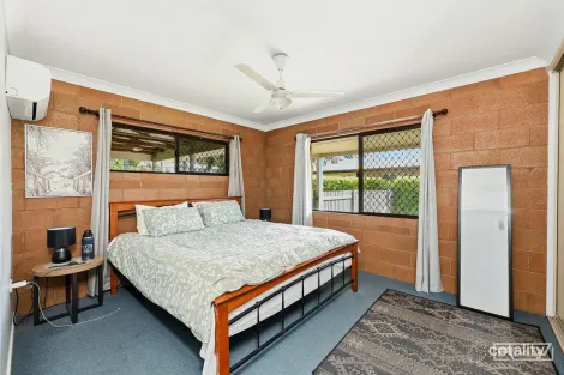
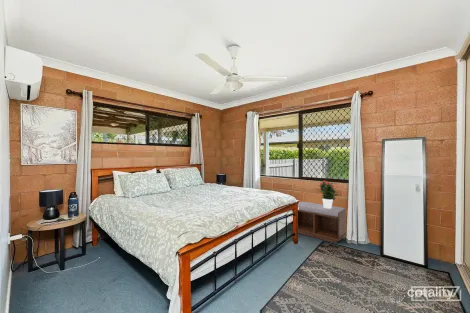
+ potted flower [317,179,340,209]
+ bench [290,201,348,244]
